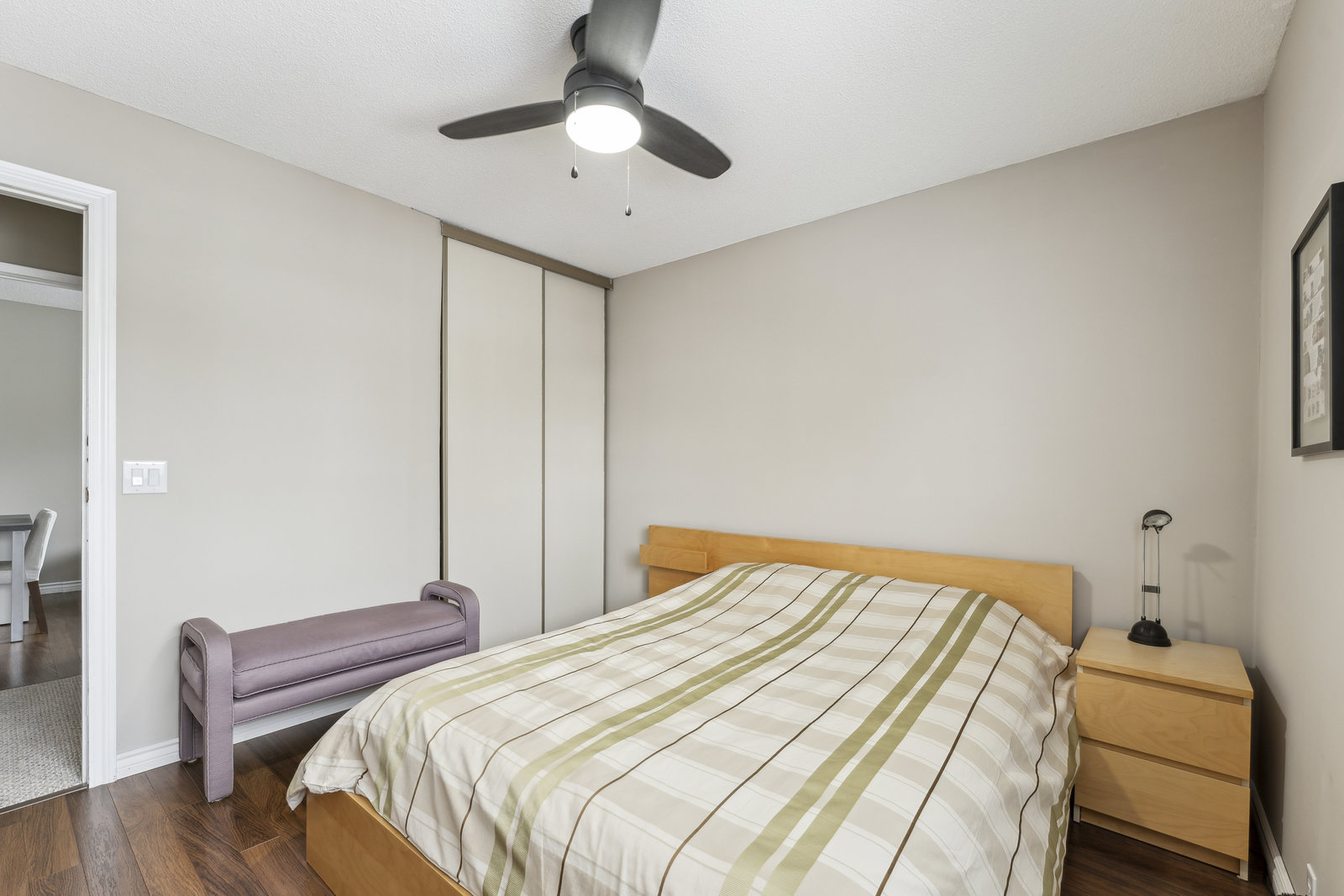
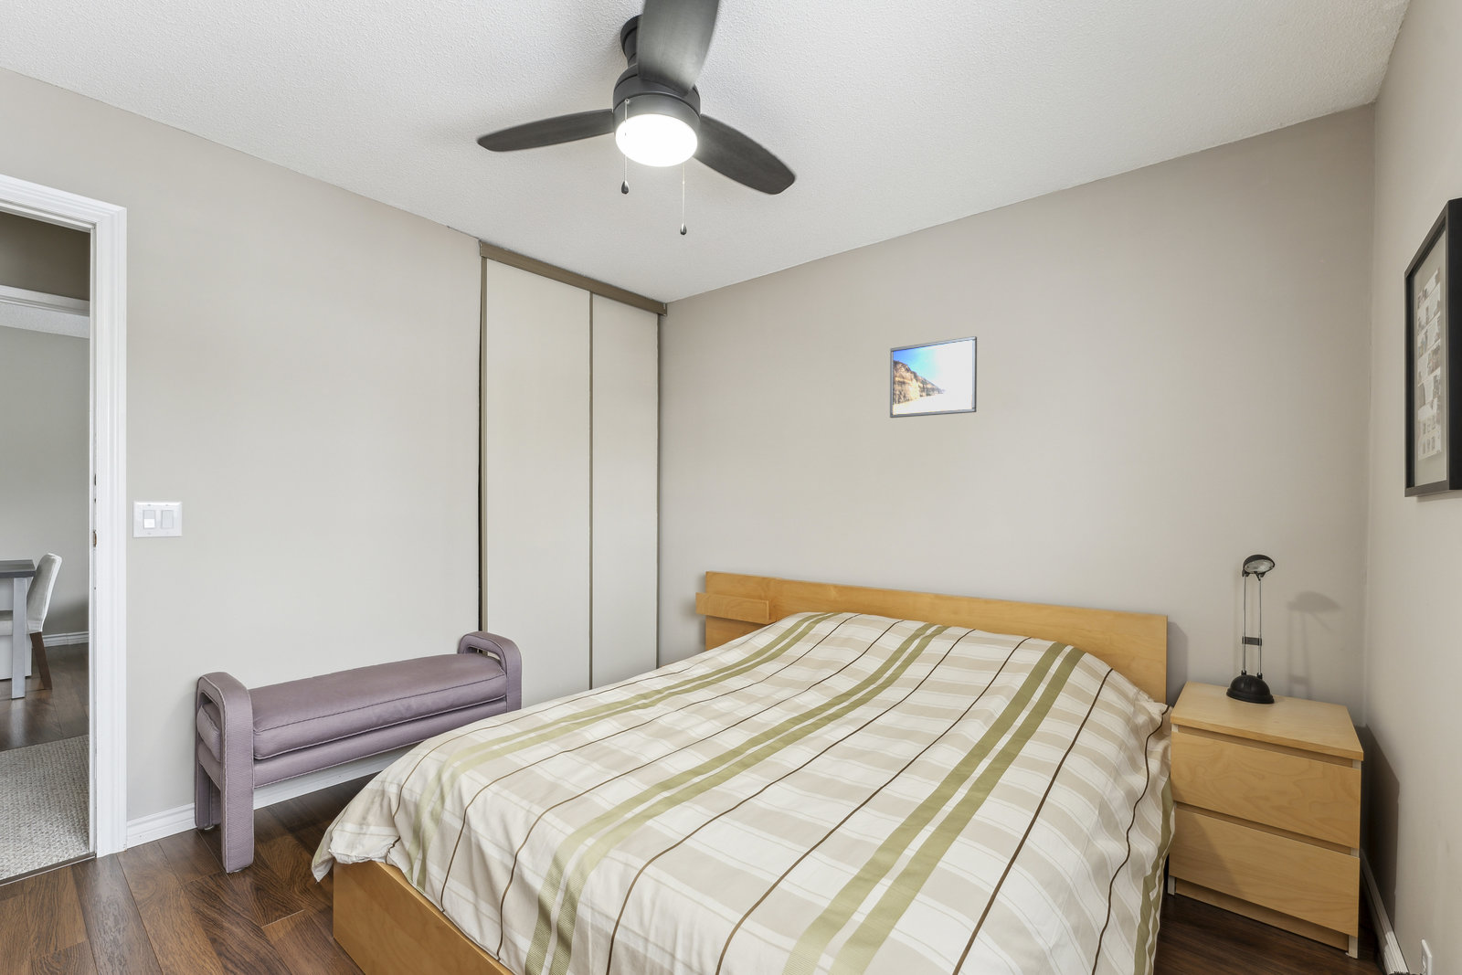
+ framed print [889,335,978,419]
